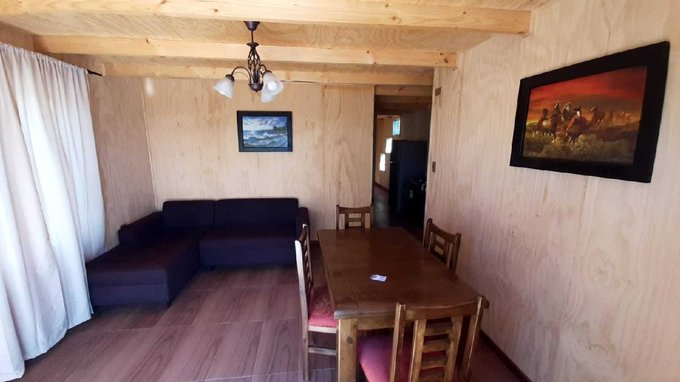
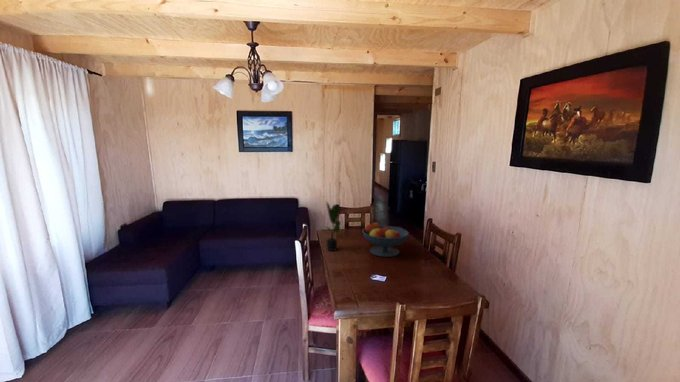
+ fruit bowl [361,221,410,258]
+ potted plant [321,201,348,252]
